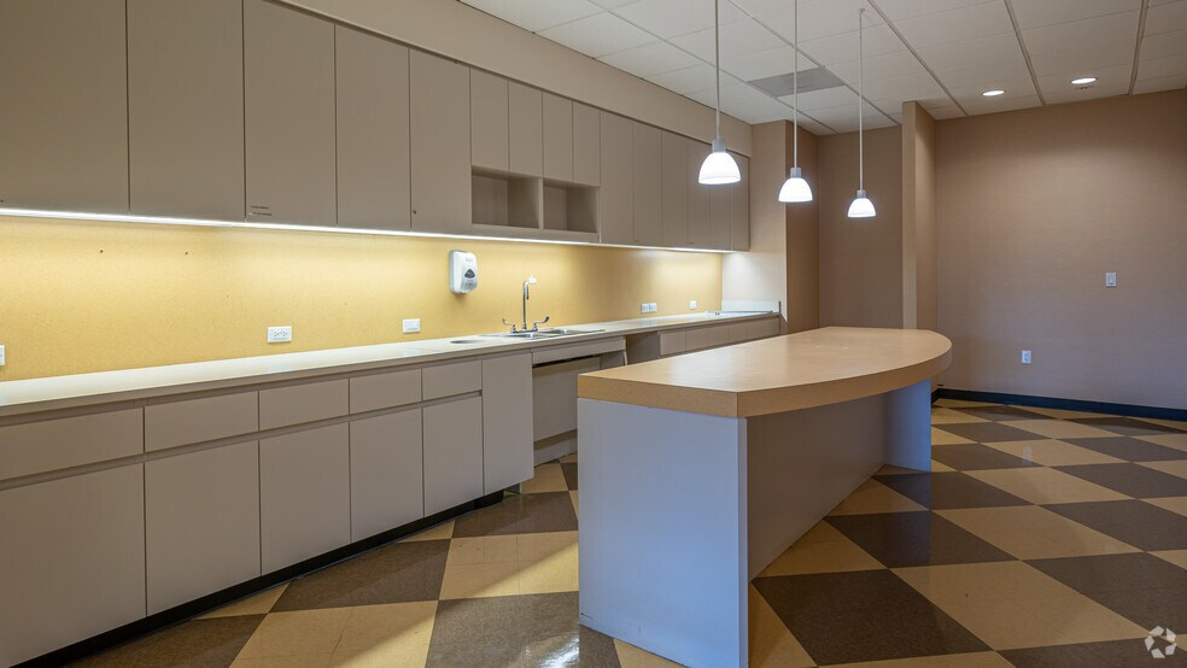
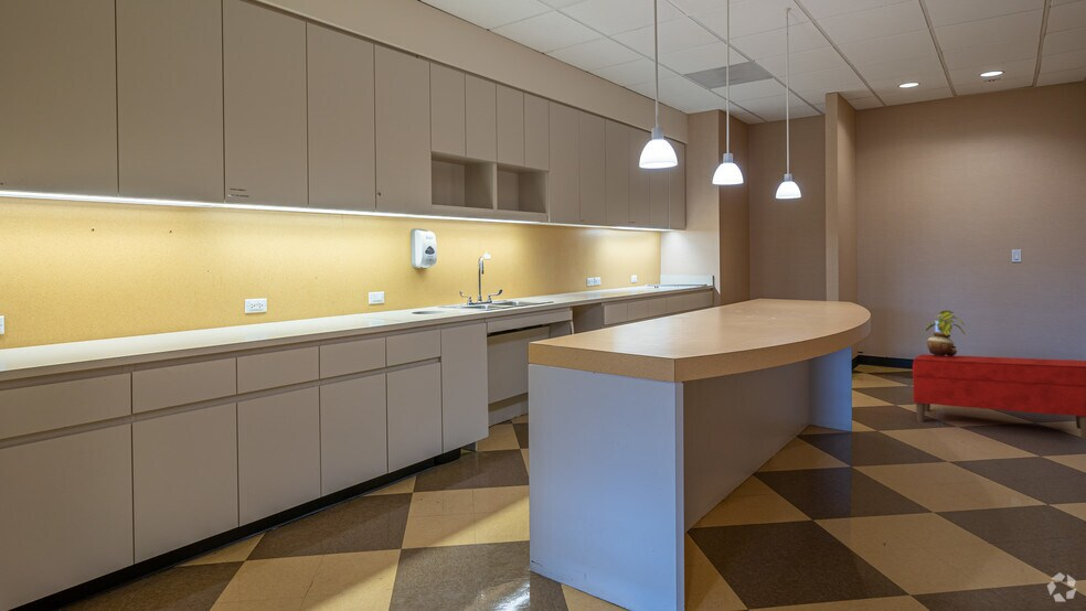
+ bench [912,353,1086,440]
+ potted plant [925,309,966,356]
